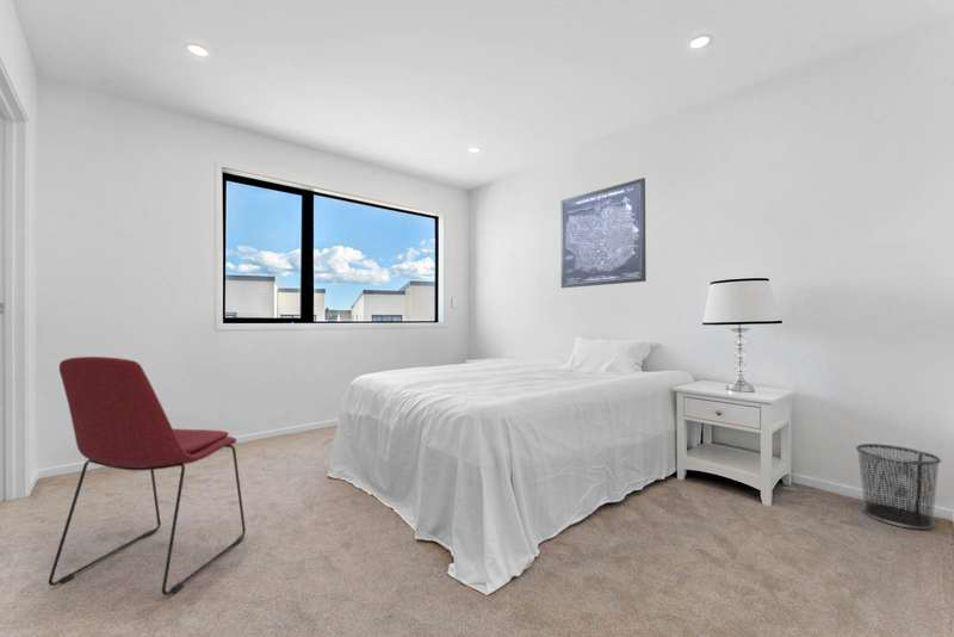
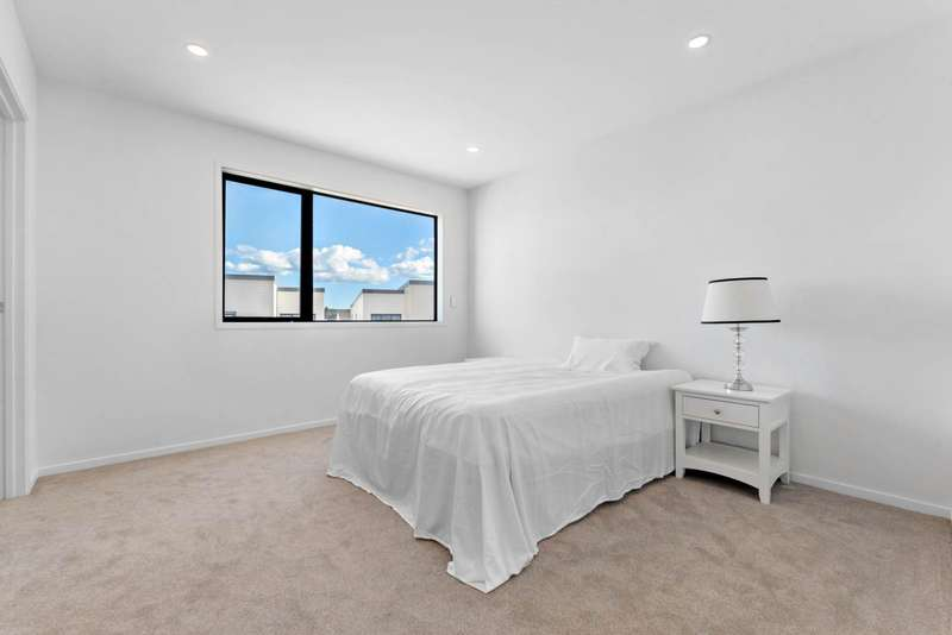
- waste bin [855,443,942,531]
- chair [48,355,247,596]
- wall art [559,177,648,289]
